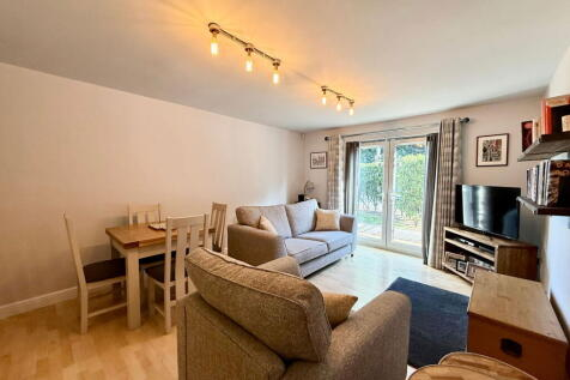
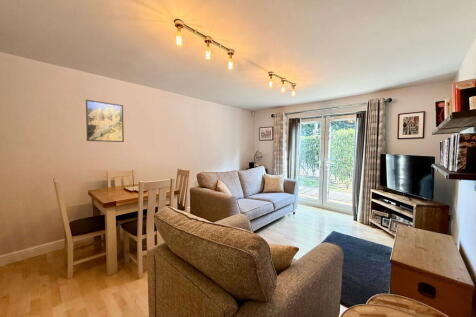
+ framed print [85,99,125,143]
